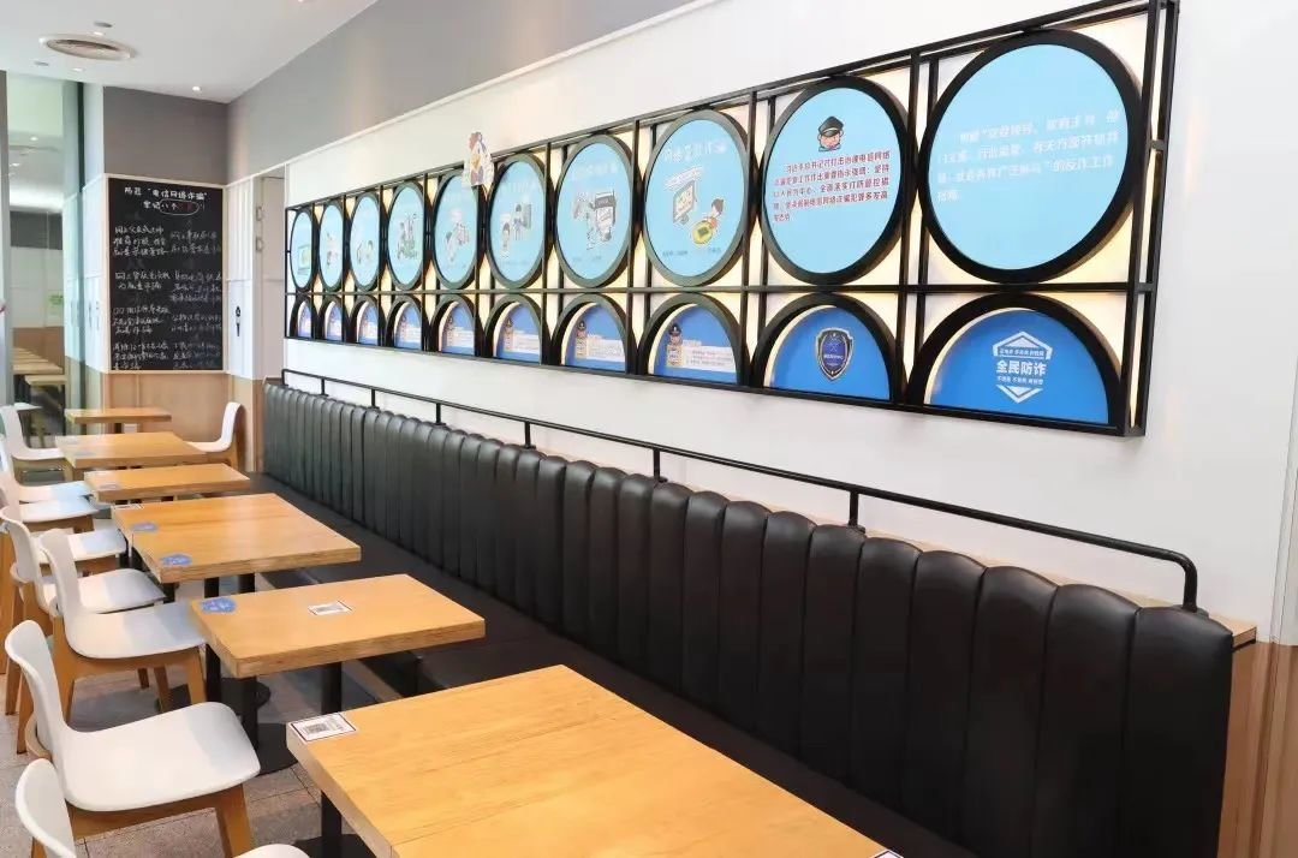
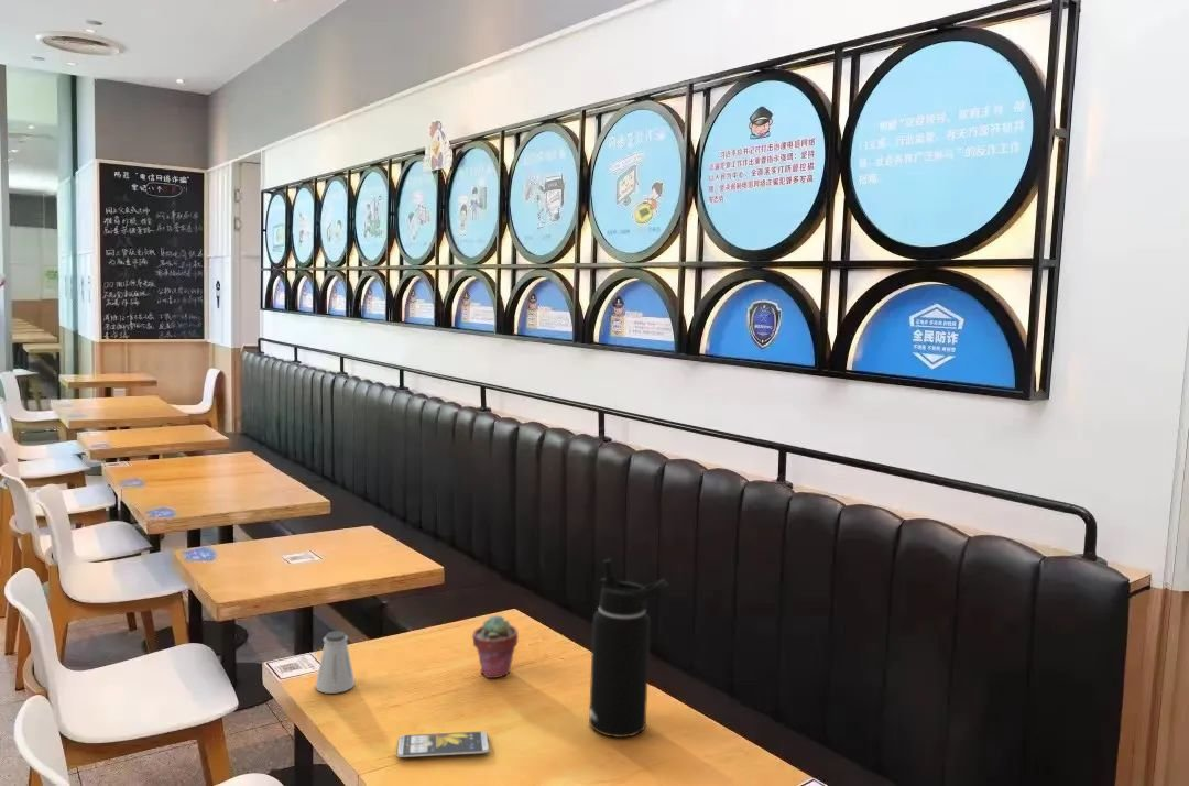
+ potted succulent [471,614,519,679]
+ smartphone [395,731,490,758]
+ water bottle [588,558,670,739]
+ saltshaker [314,630,357,695]
